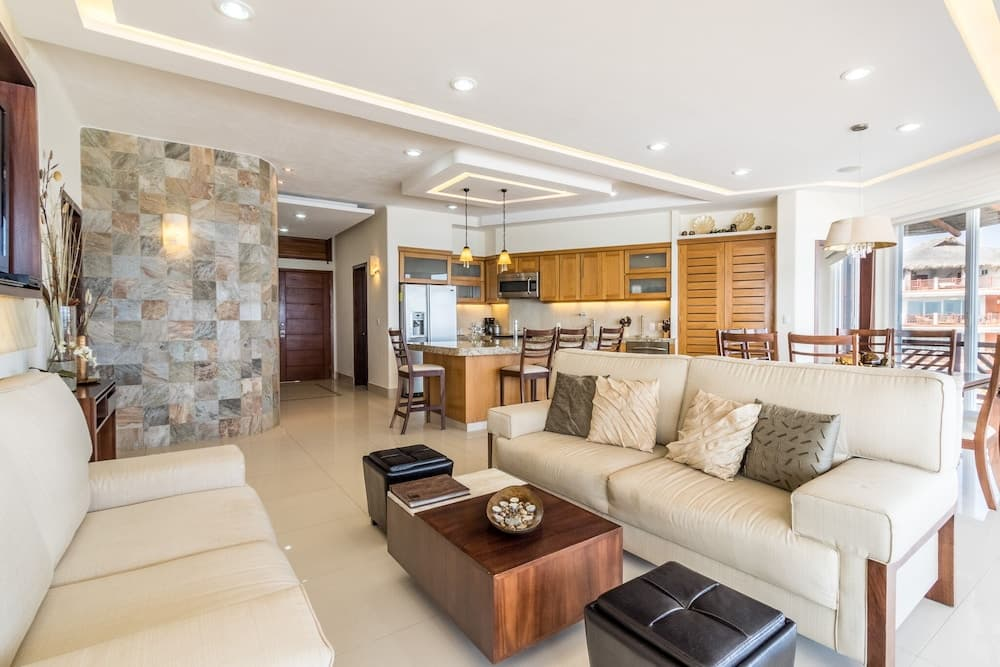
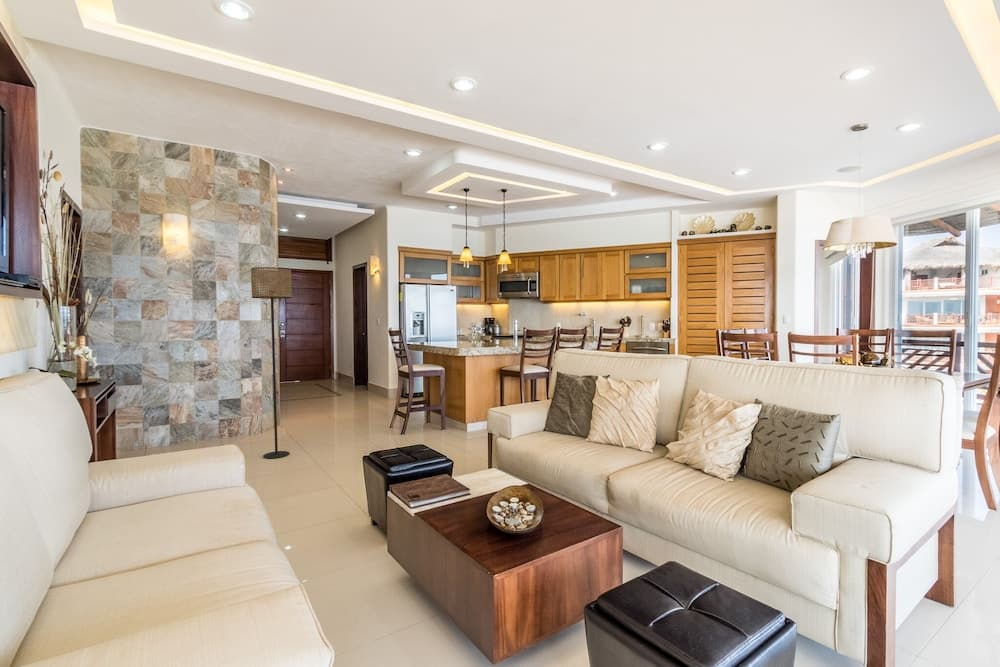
+ floor lamp [250,266,293,460]
